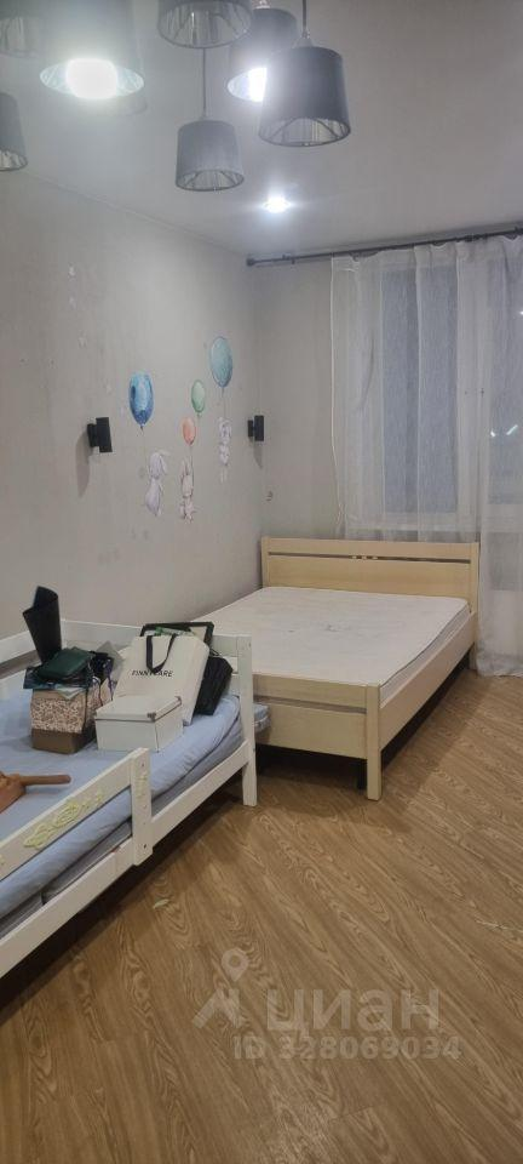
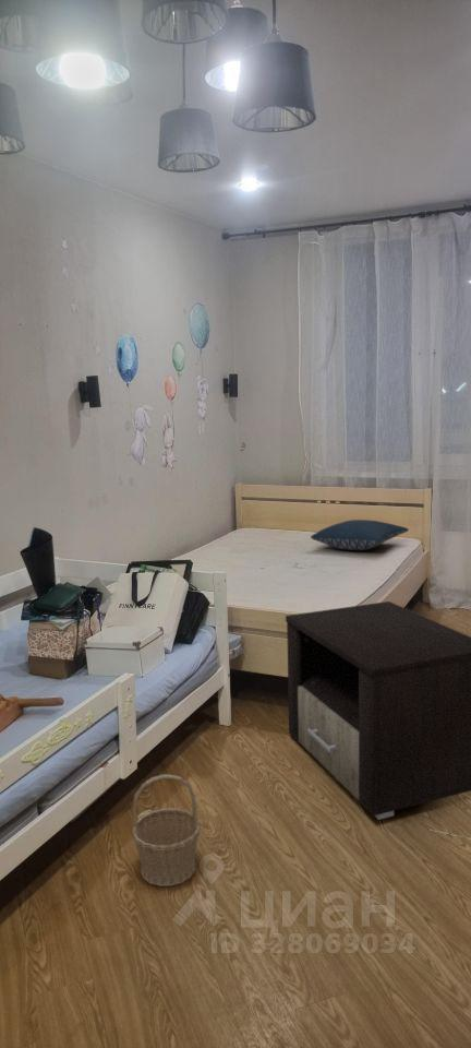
+ basket [131,773,202,888]
+ pillow [310,519,410,551]
+ nightstand [285,600,471,821]
